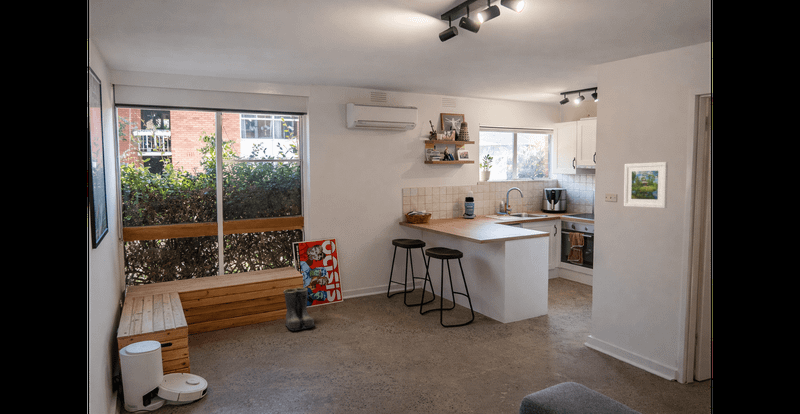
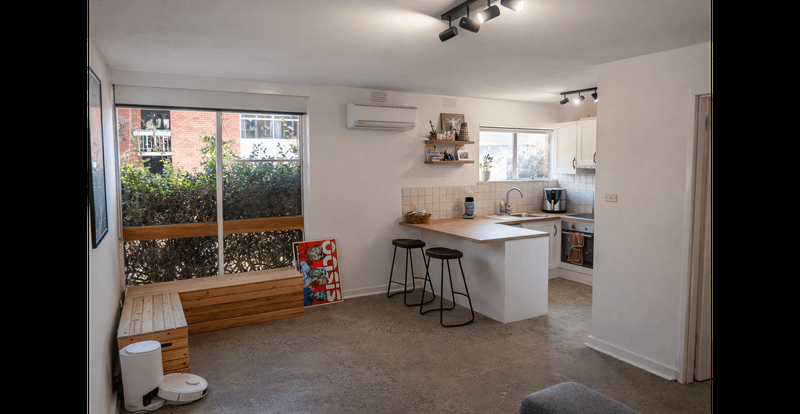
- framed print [623,161,669,209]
- boots [282,287,317,331]
